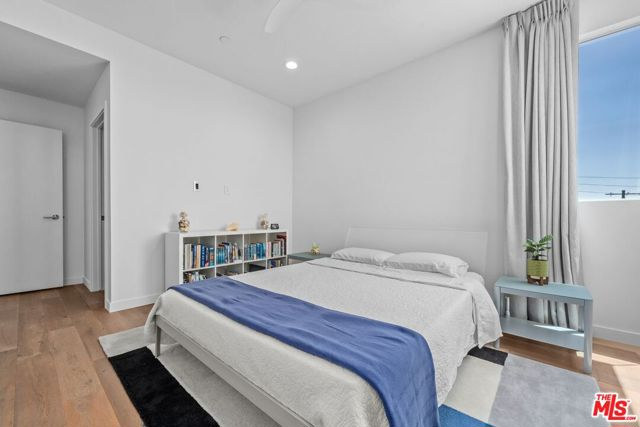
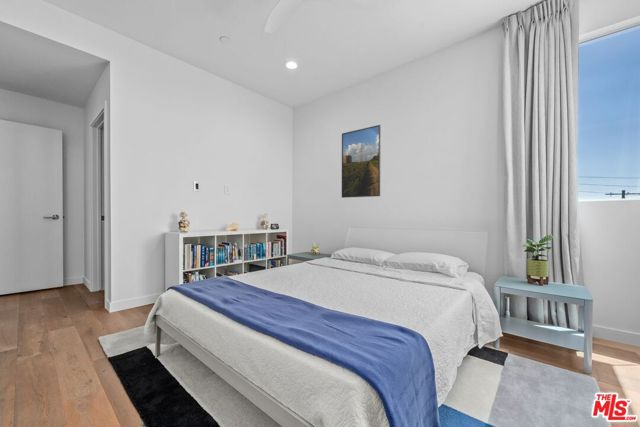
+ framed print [341,124,381,199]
